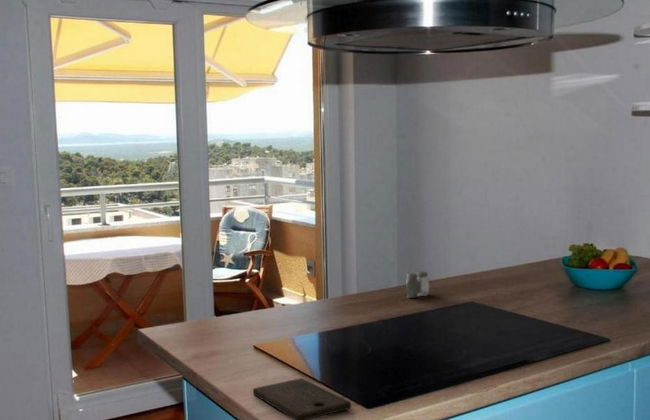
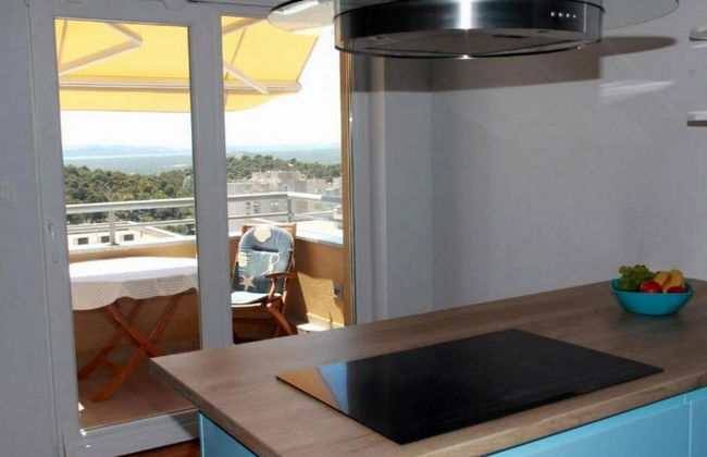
- cutting board [252,377,352,420]
- salt and pepper shaker [405,271,430,299]
